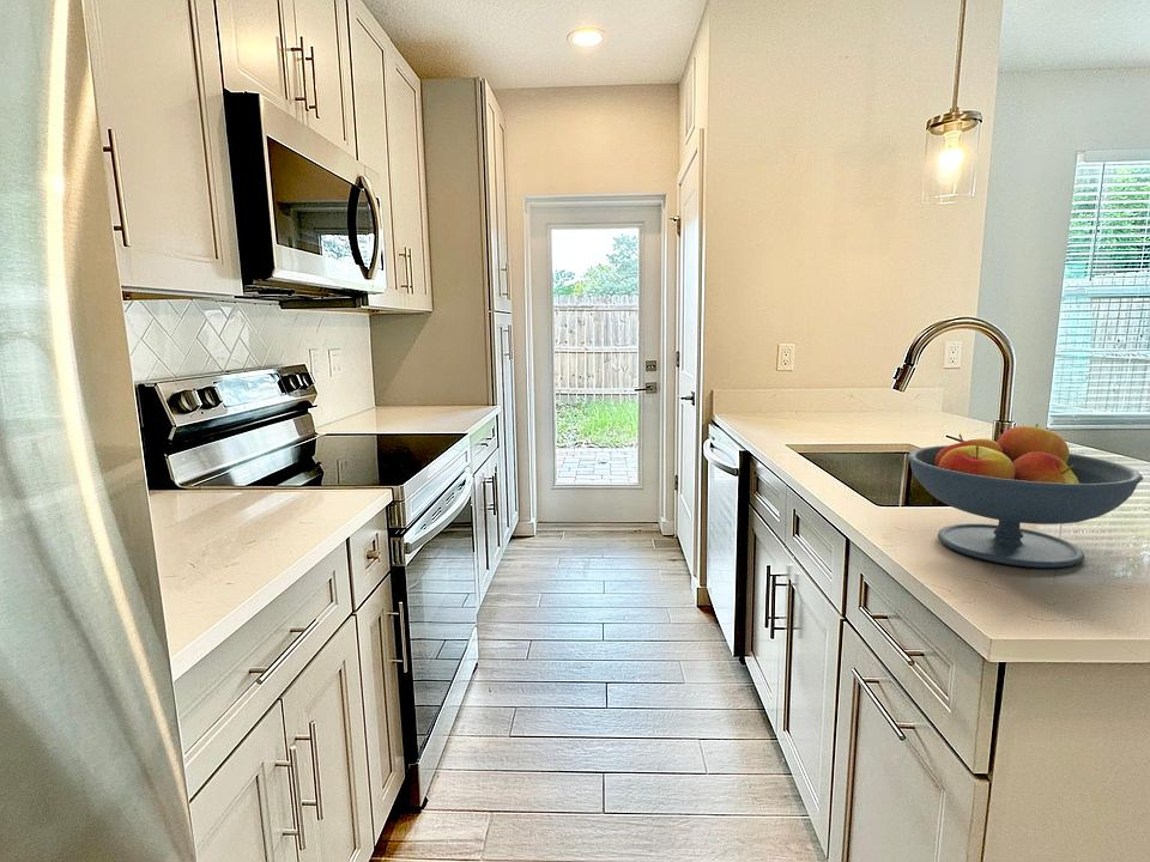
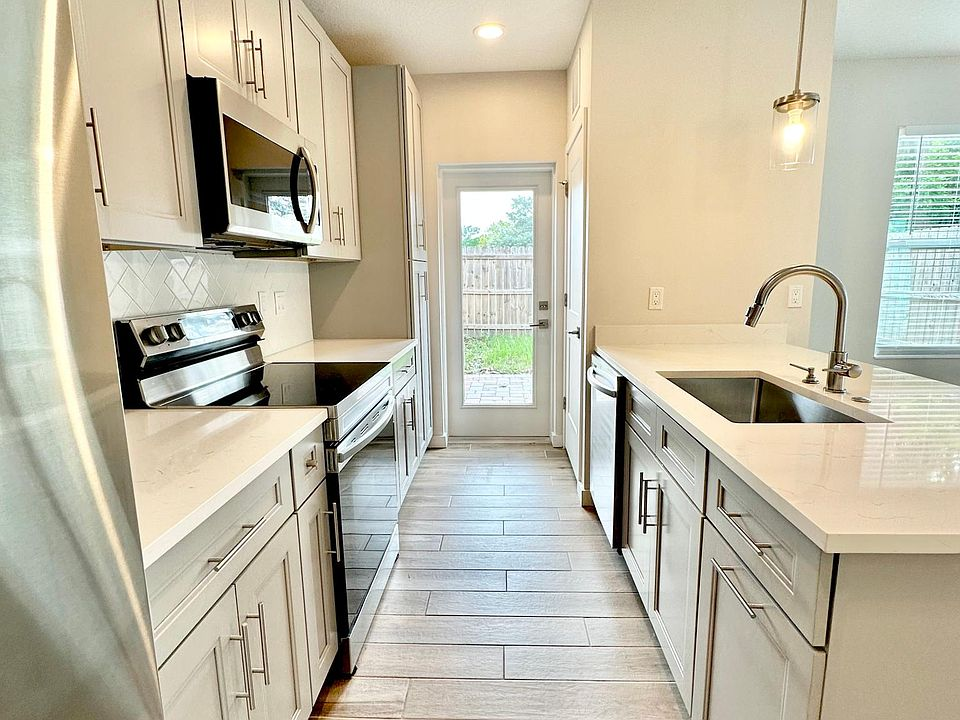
- fruit bowl [906,423,1144,569]
